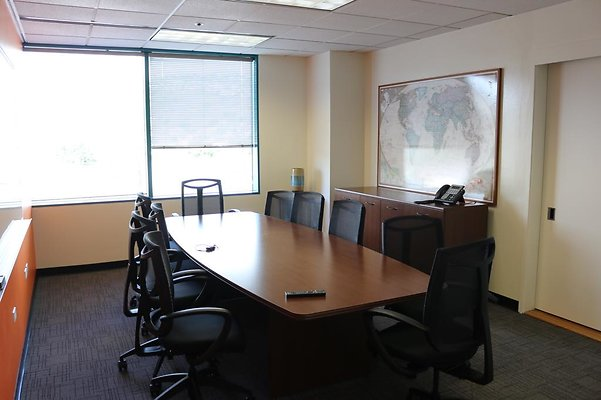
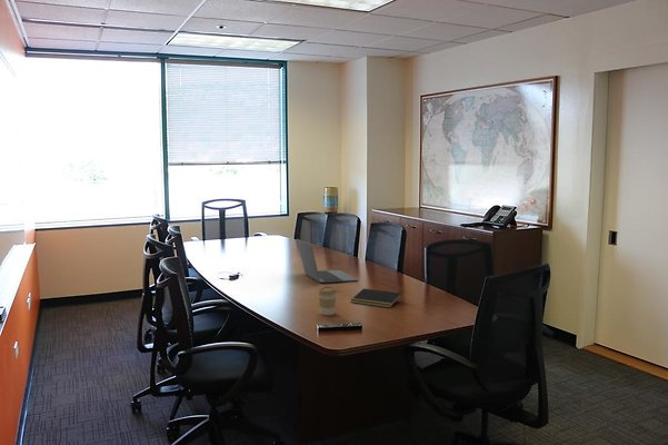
+ laptop [296,238,358,284]
+ coffee cup [317,286,338,316]
+ notepad [350,288,402,308]
